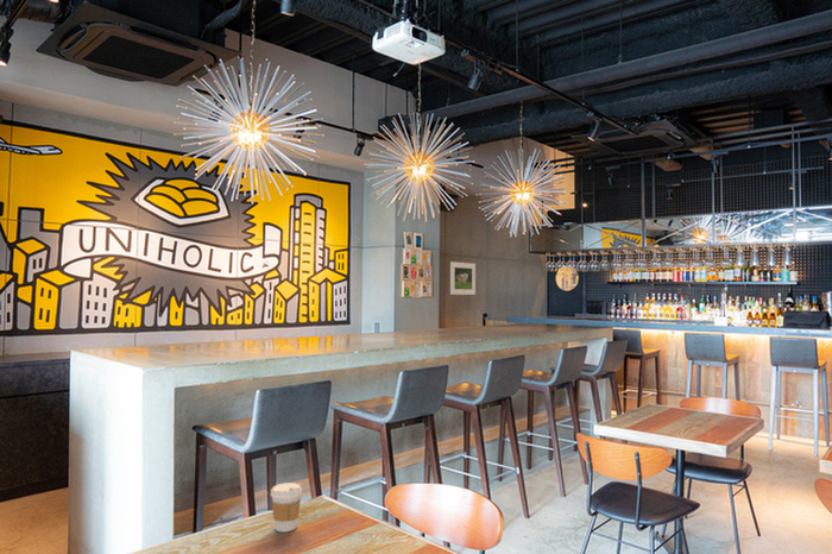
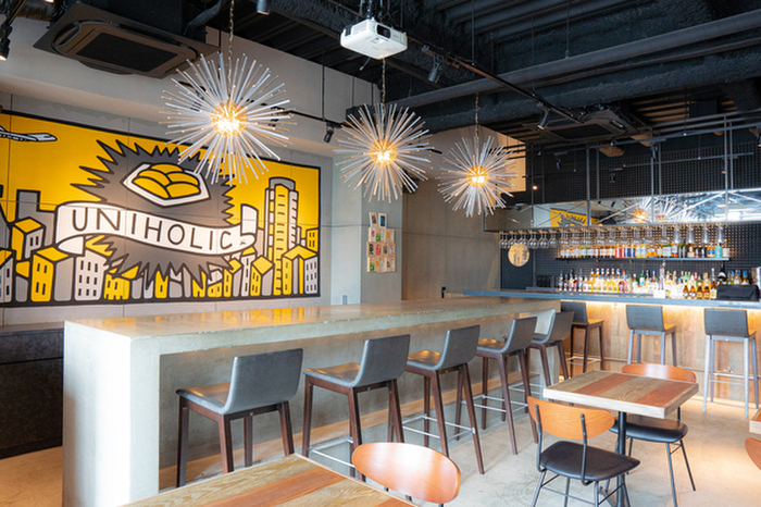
- coffee cup [270,481,303,534]
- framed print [449,260,477,296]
